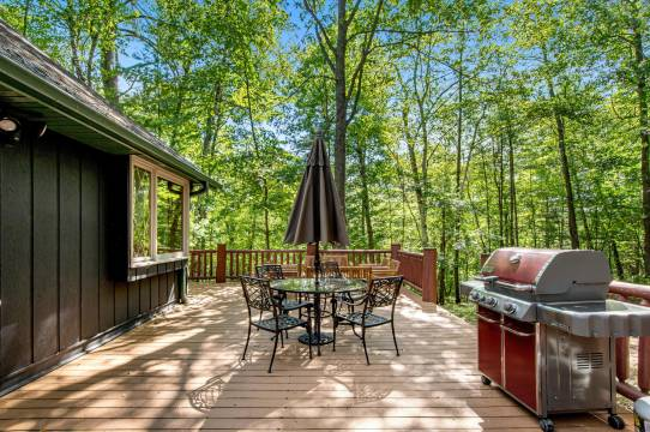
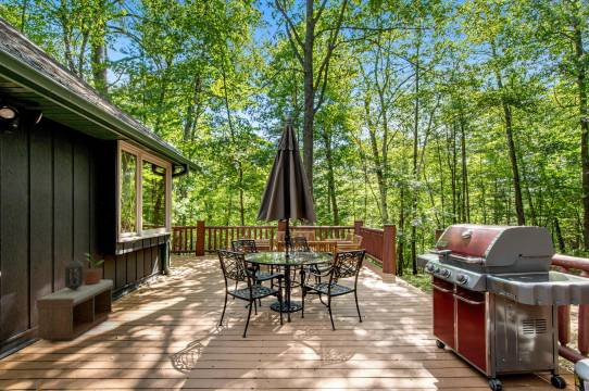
+ lantern [64,256,85,290]
+ bench [36,279,114,341]
+ potted plant [83,252,104,285]
